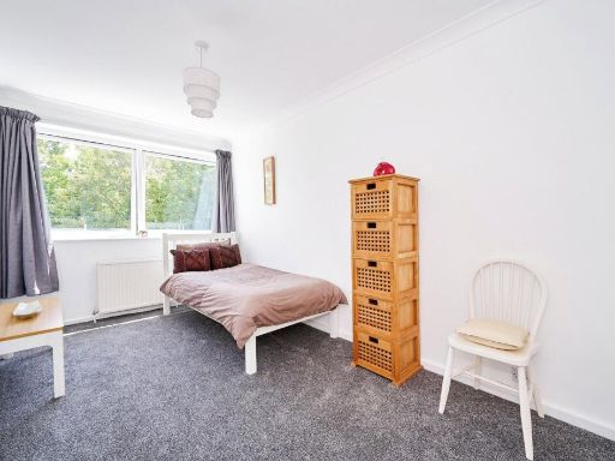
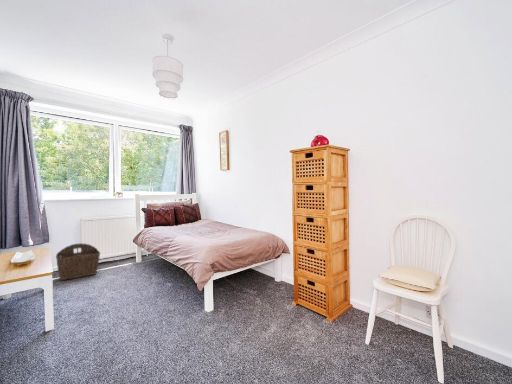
+ wicker basket [55,242,101,281]
